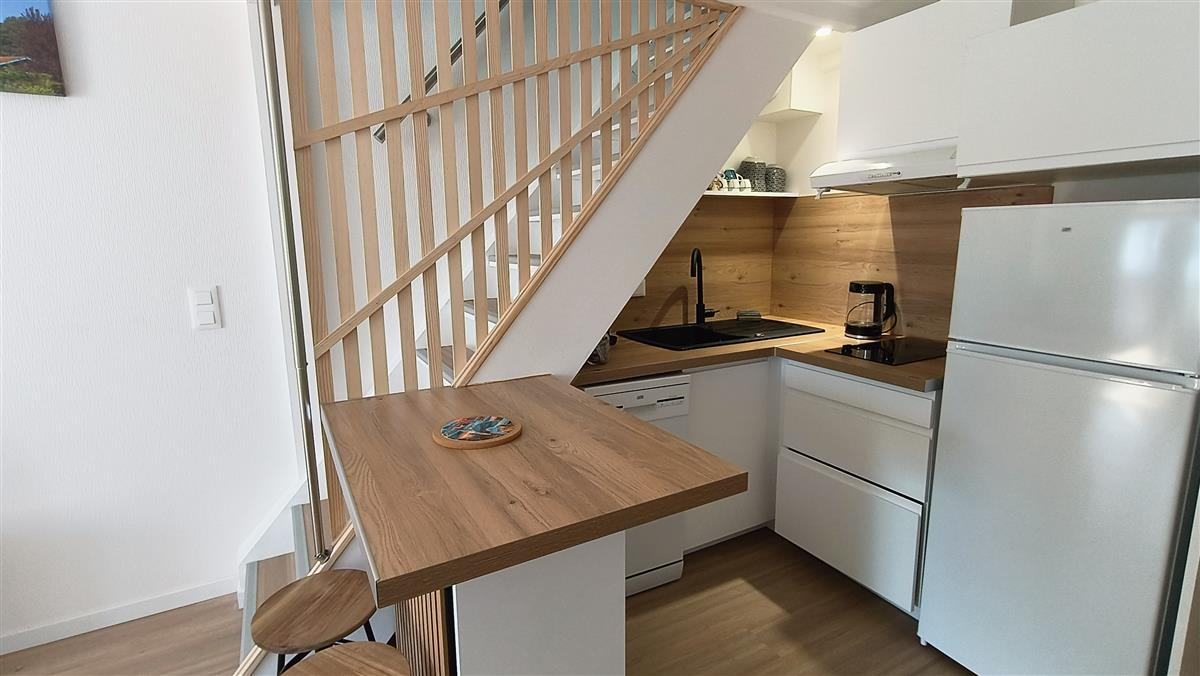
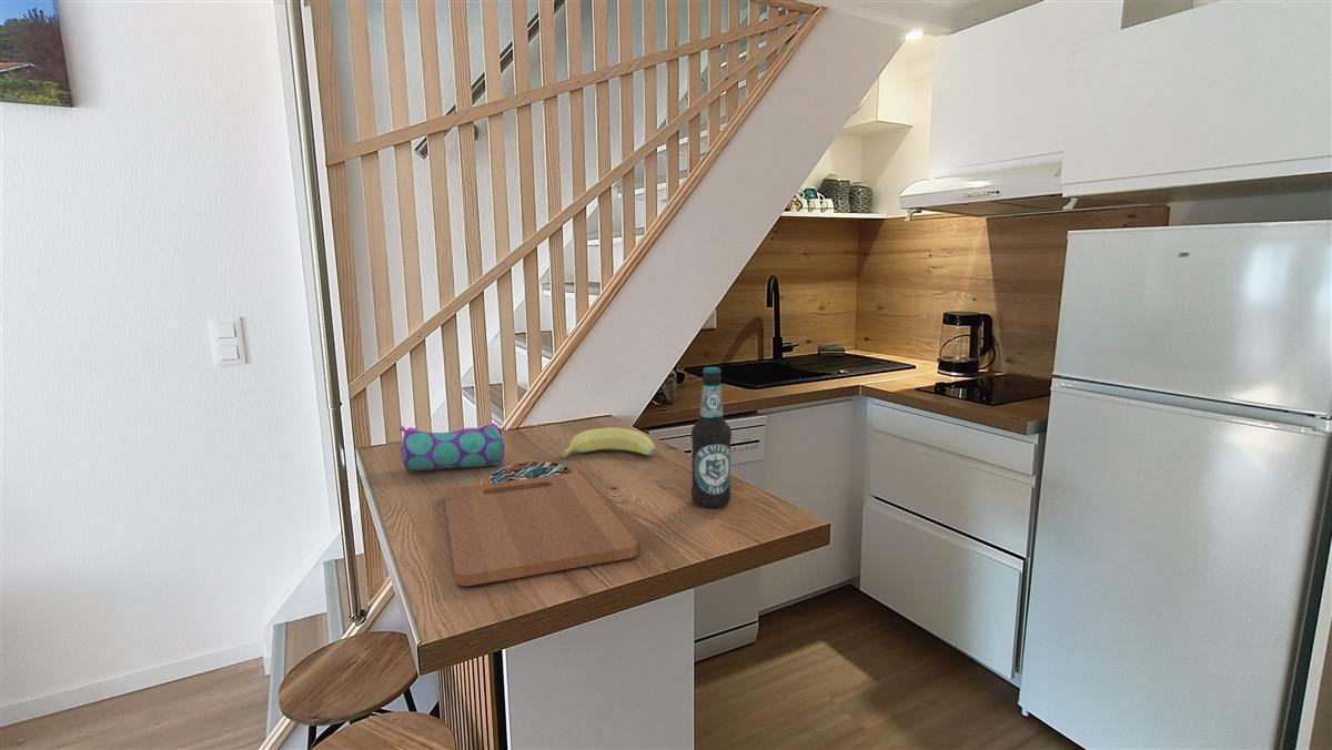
+ cutting board [443,473,638,587]
+ banana [559,427,657,458]
+ pencil case [398,420,505,473]
+ bottle [690,366,733,508]
